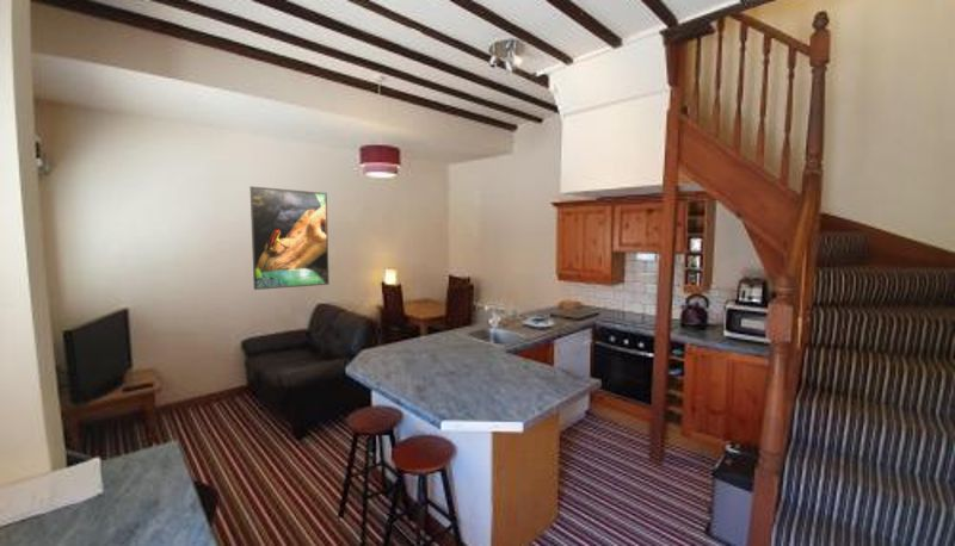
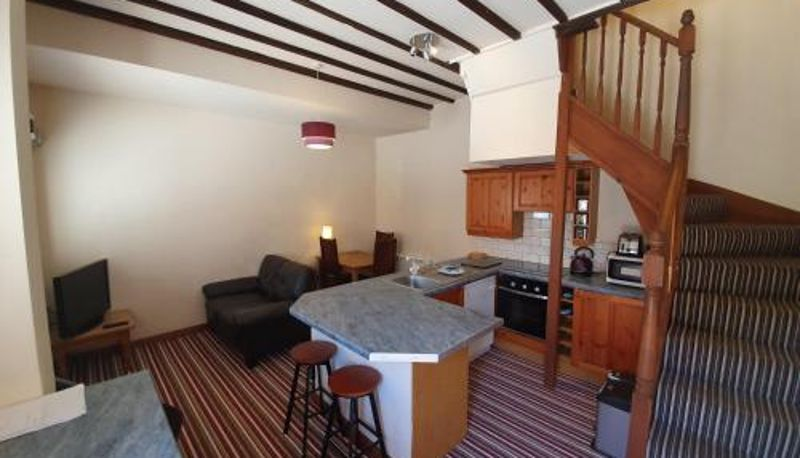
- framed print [249,185,329,291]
